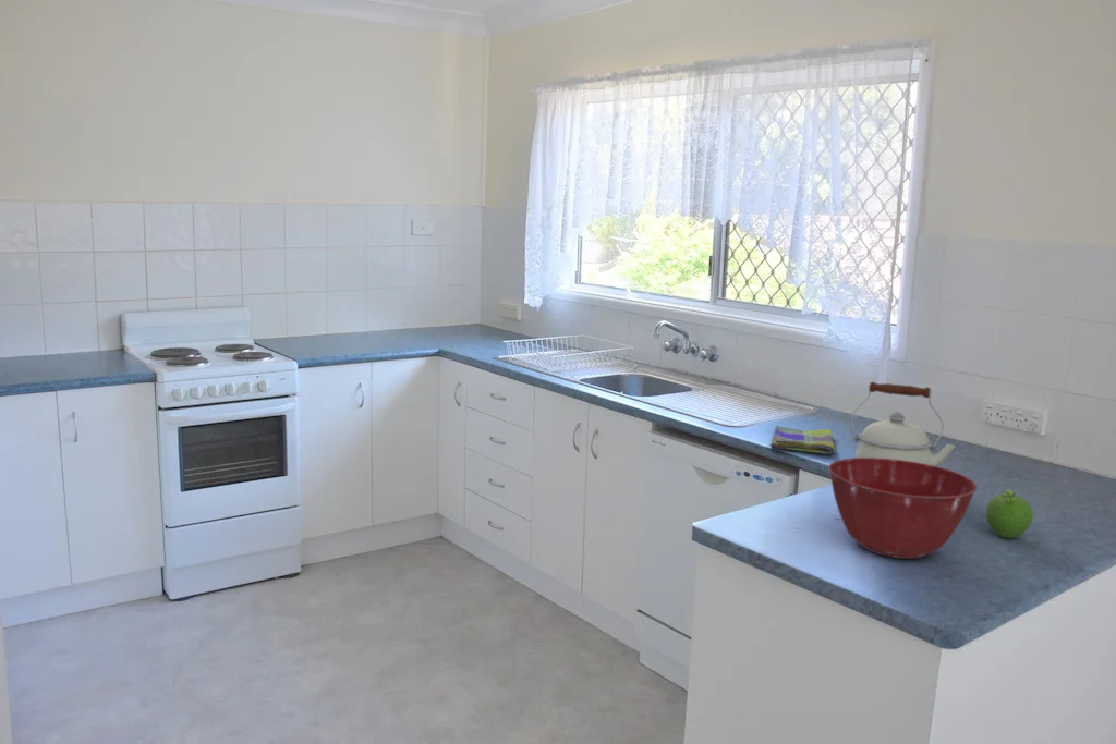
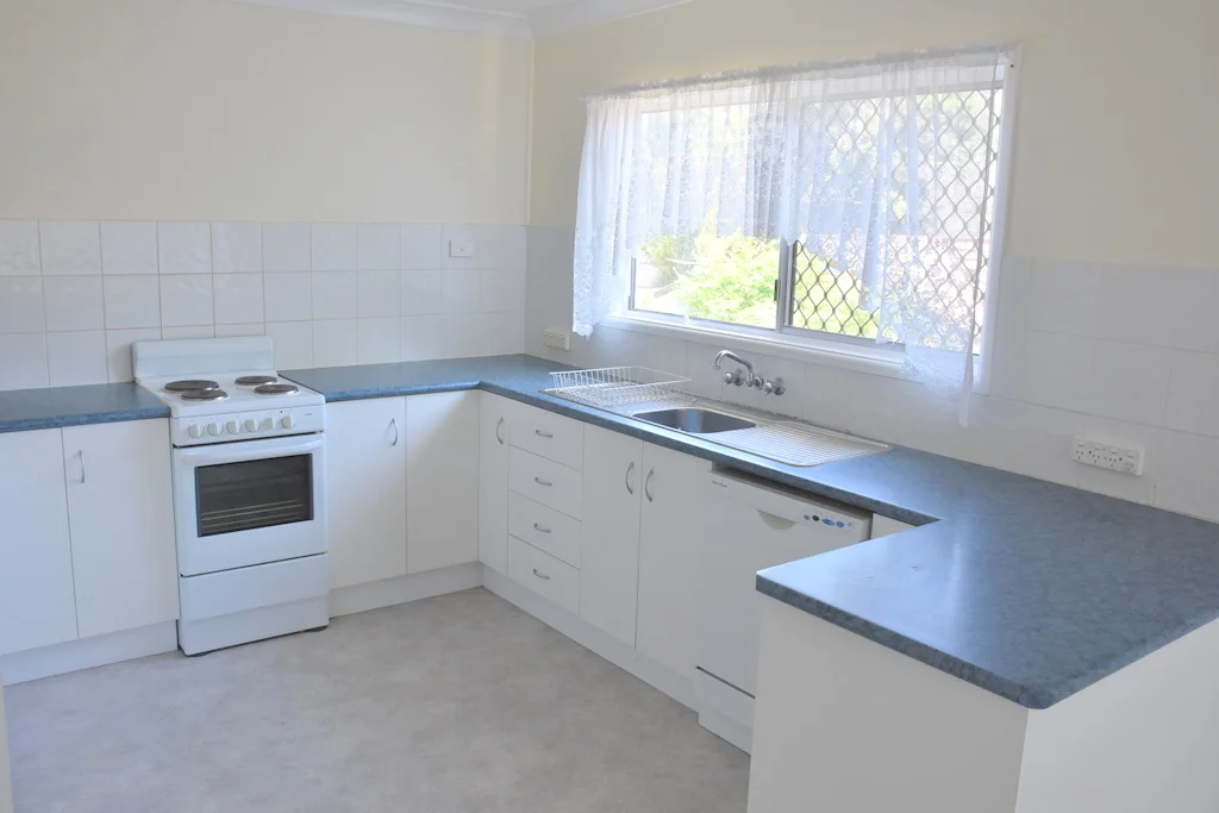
- mixing bowl [827,456,979,560]
- dish towel [768,425,836,455]
- fruit [985,489,1034,539]
- kettle [850,381,956,467]
